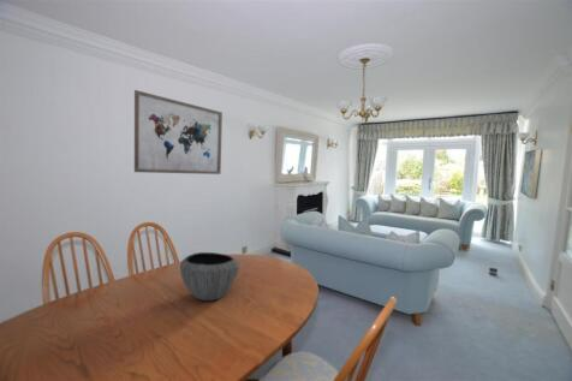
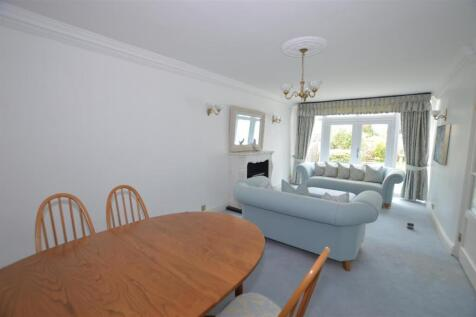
- bowl [179,251,240,302]
- wall art [133,89,224,175]
